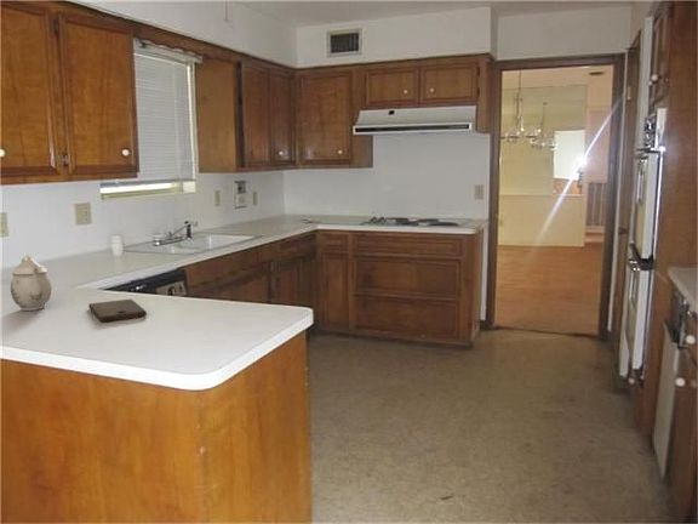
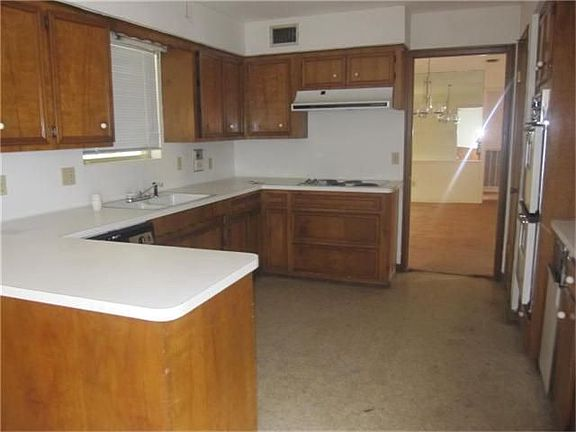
- teapot [10,254,52,312]
- cutting board [87,298,148,323]
